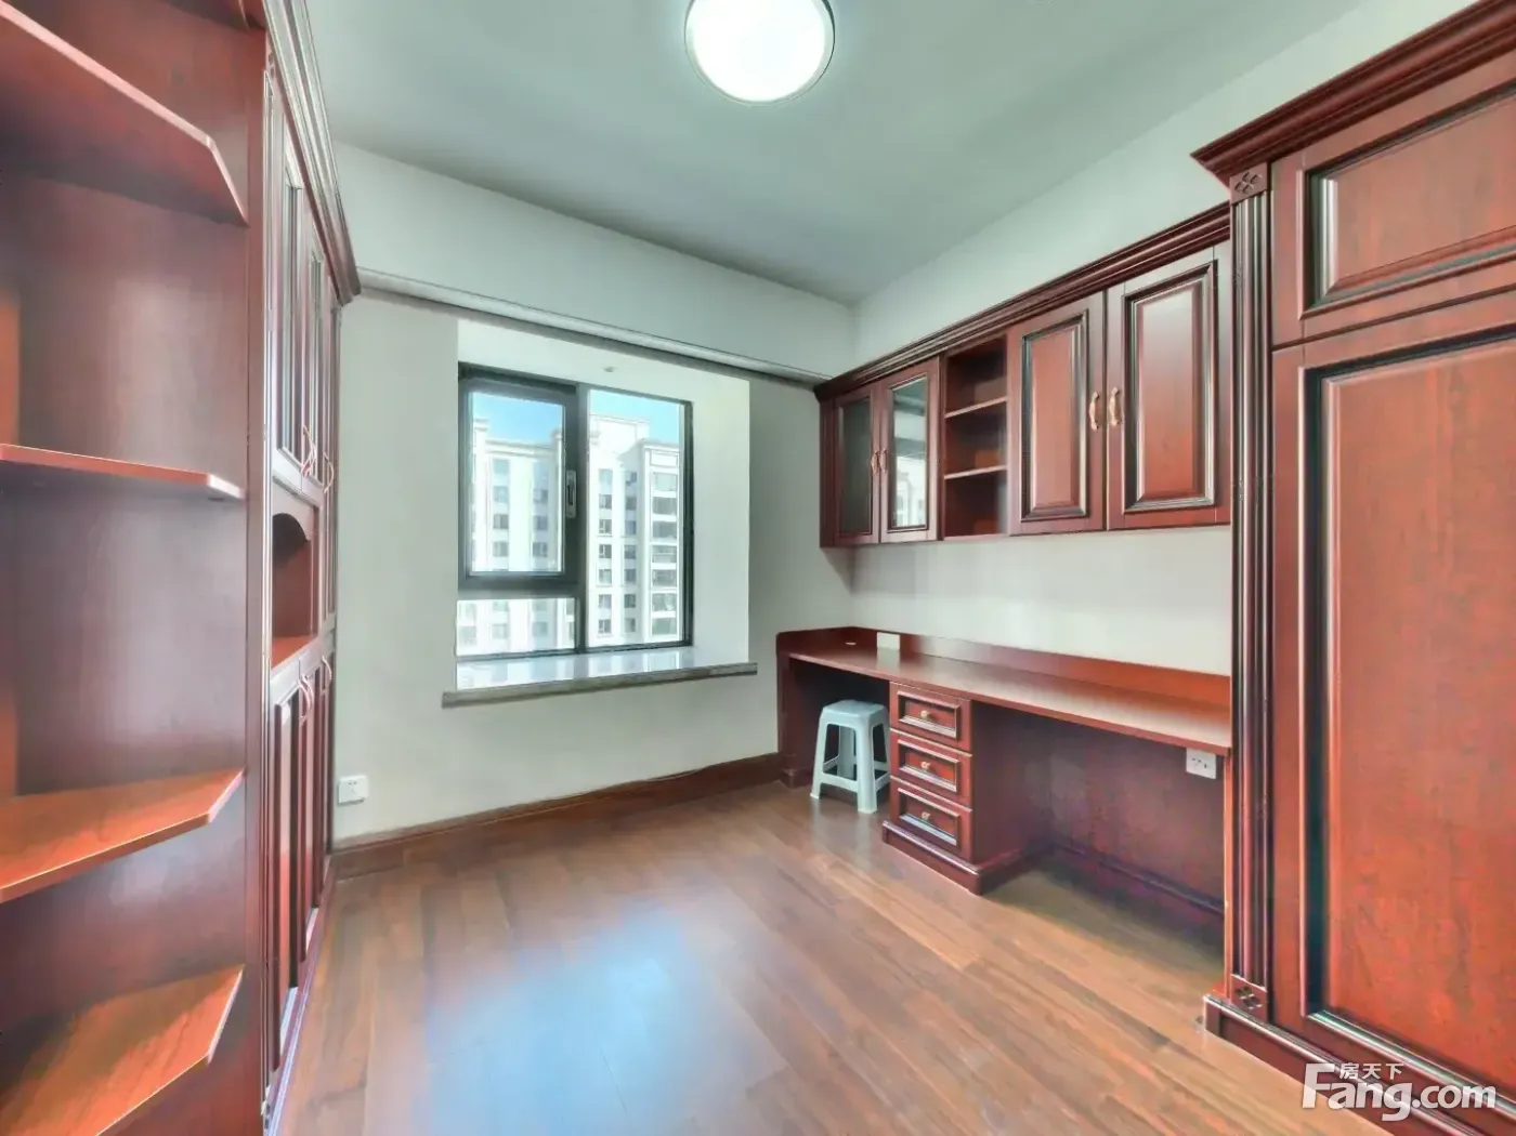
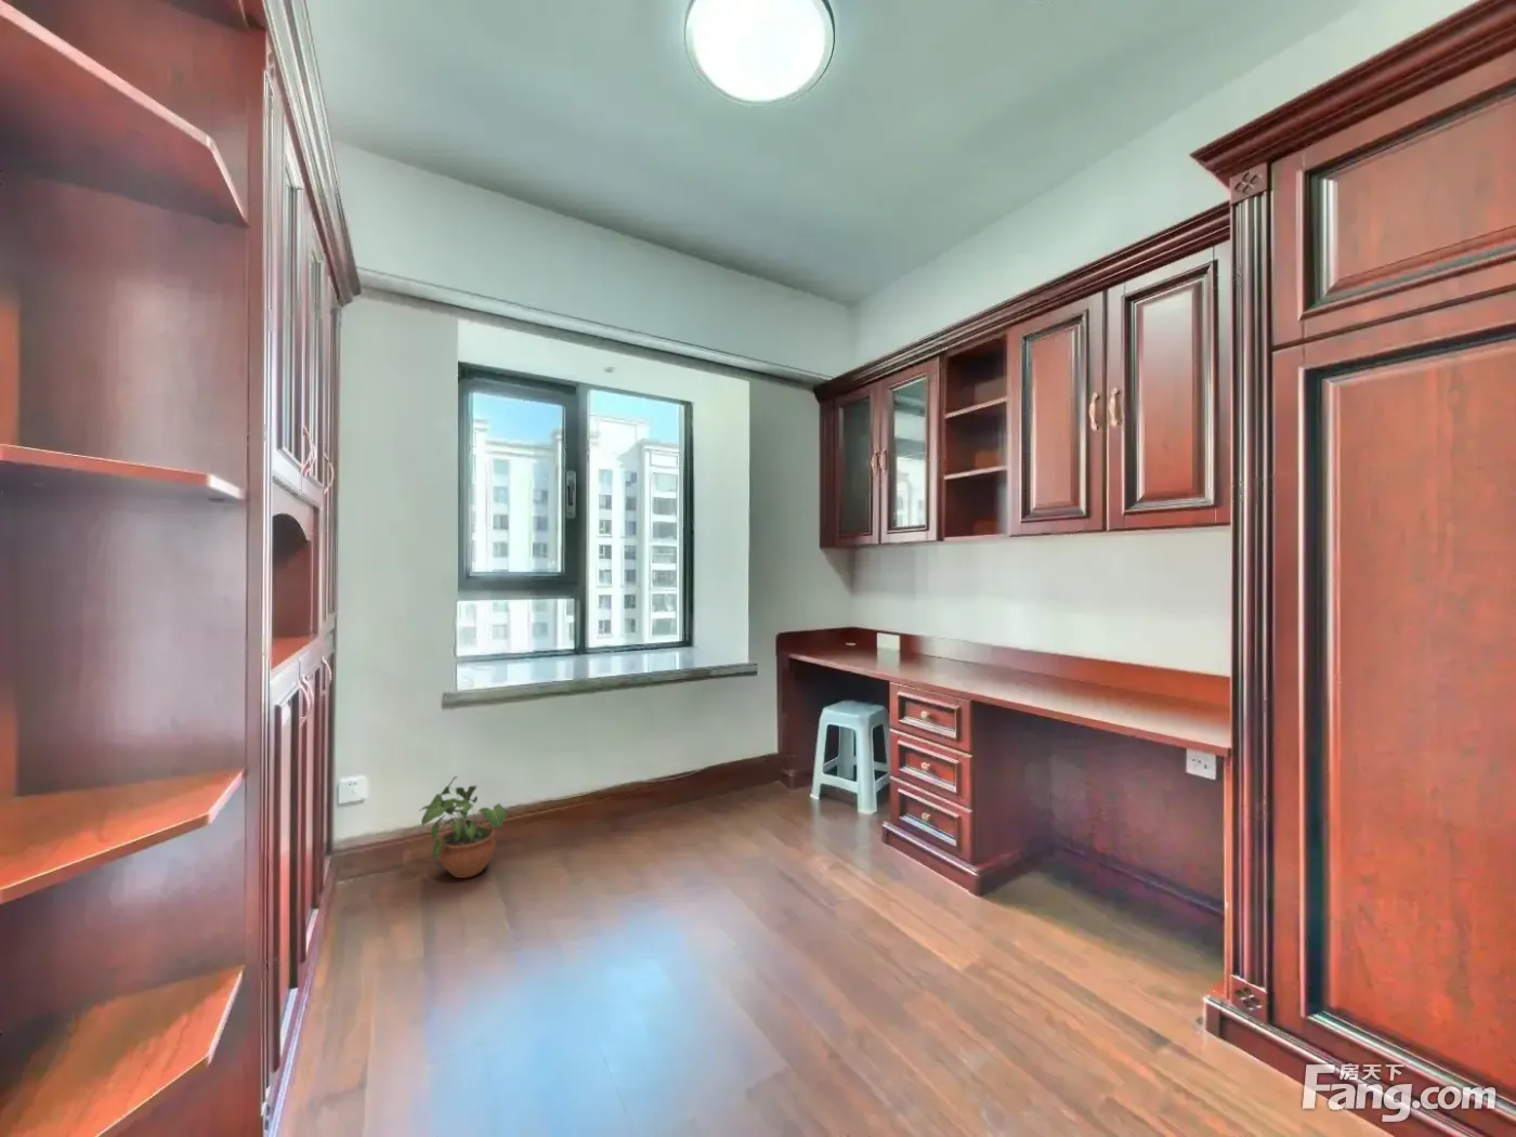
+ potted plant [420,775,507,879]
